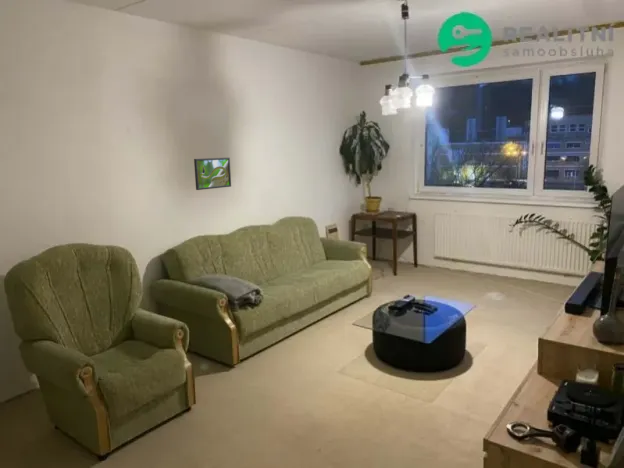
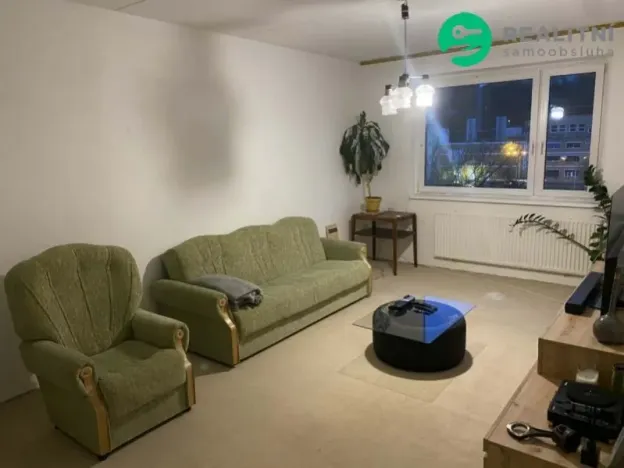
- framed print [193,157,232,191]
